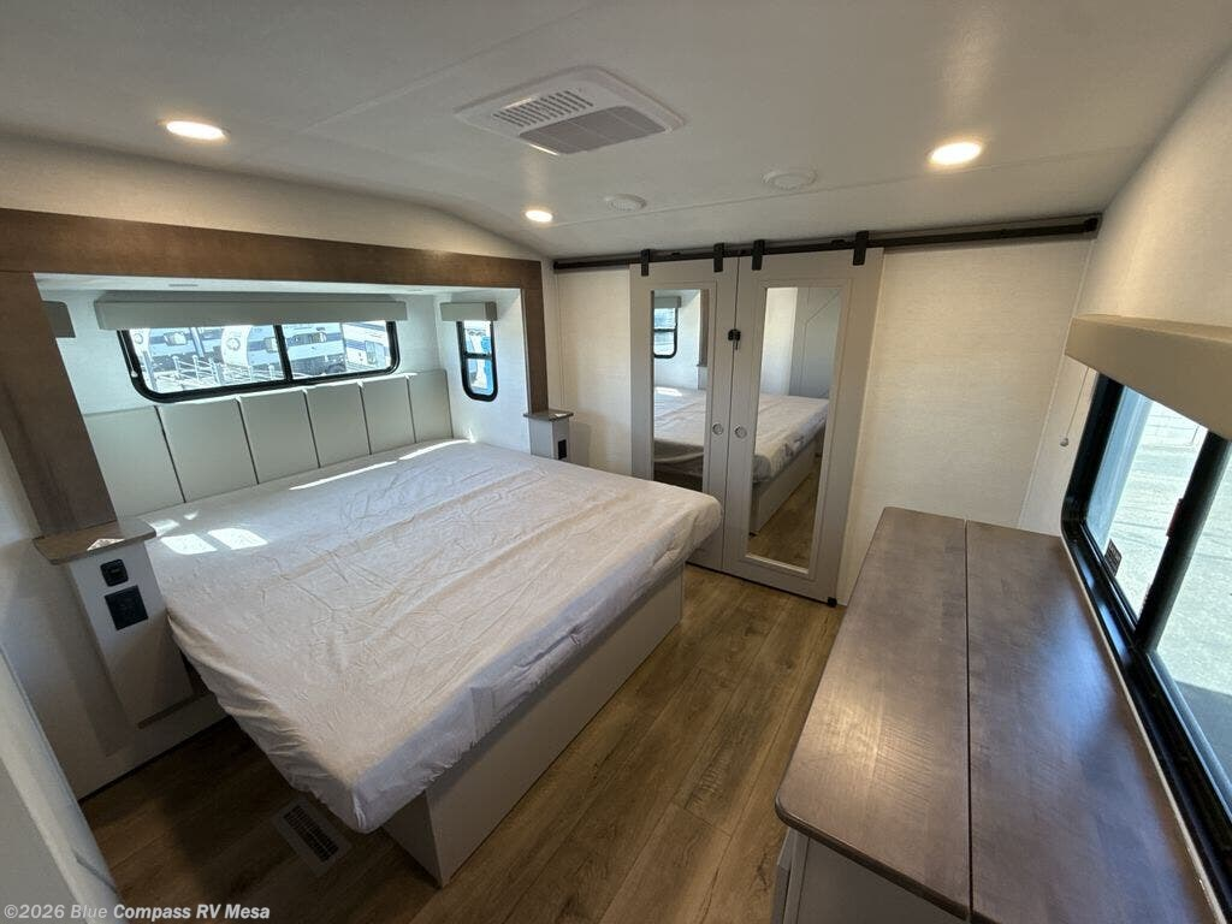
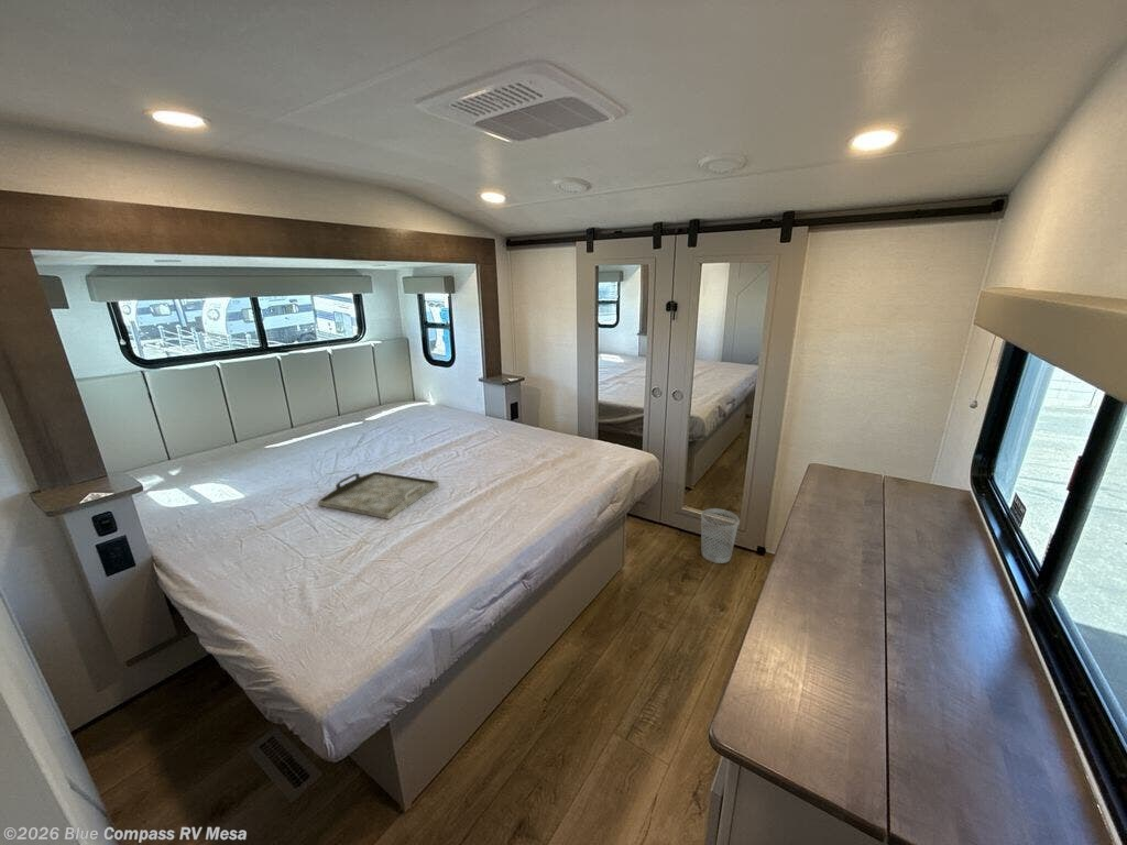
+ serving tray [317,471,440,520]
+ wastebasket [700,507,741,564]
